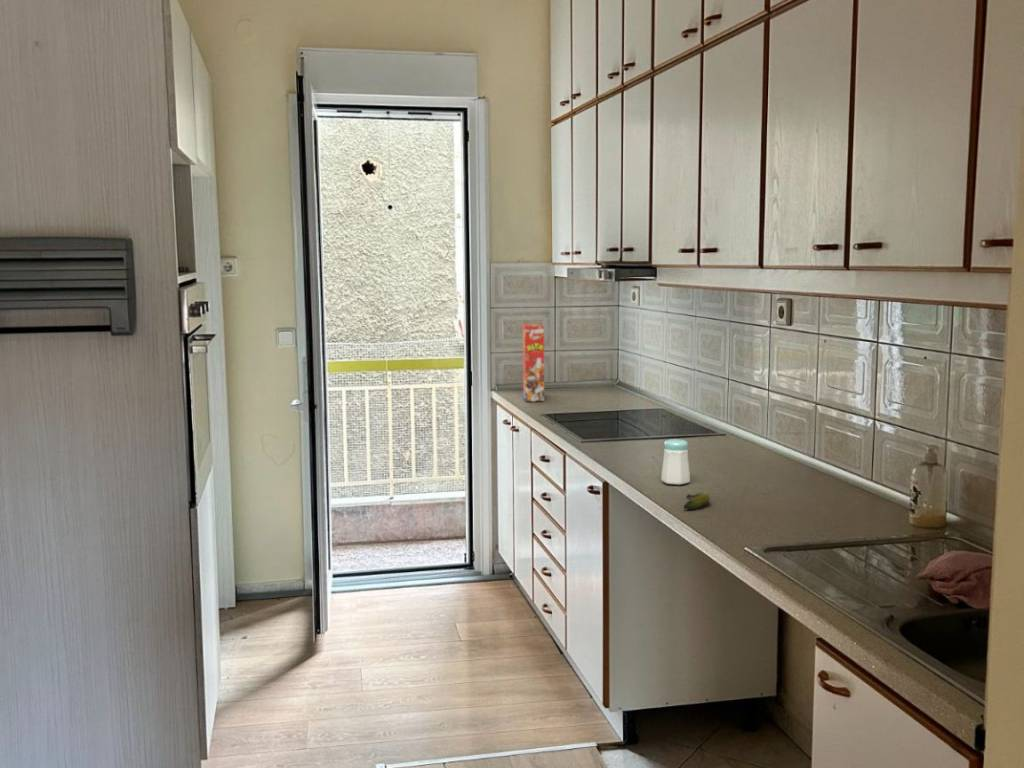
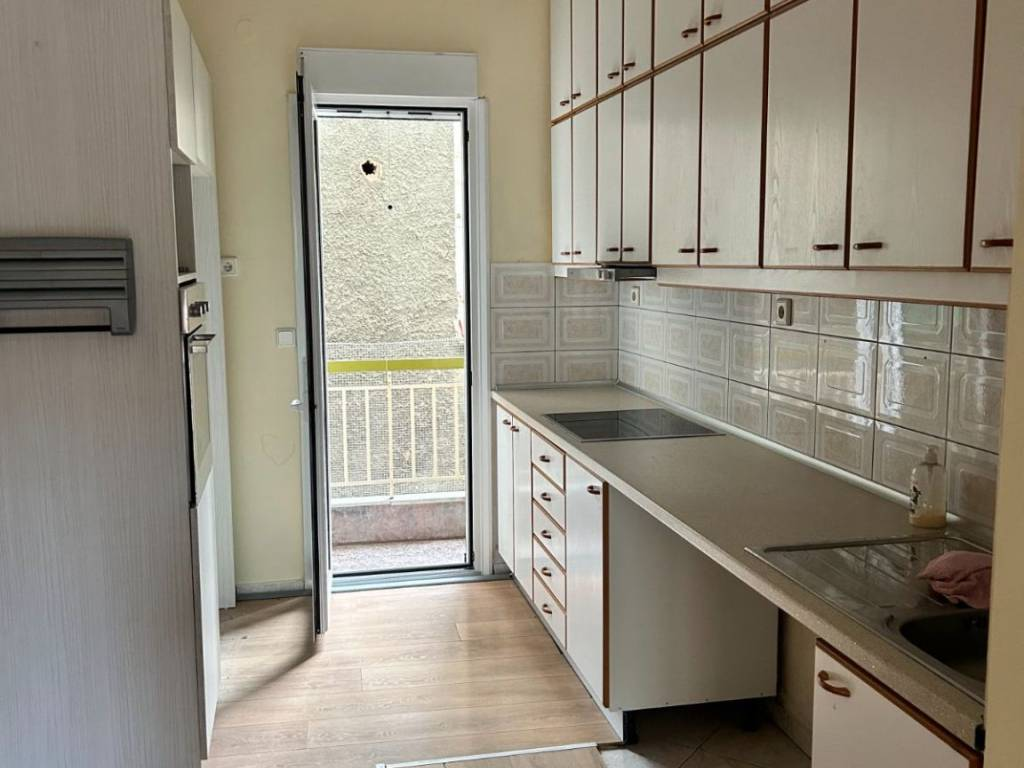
- cereal box [522,323,545,402]
- salt shaker [660,438,691,486]
- banana [683,492,711,510]
